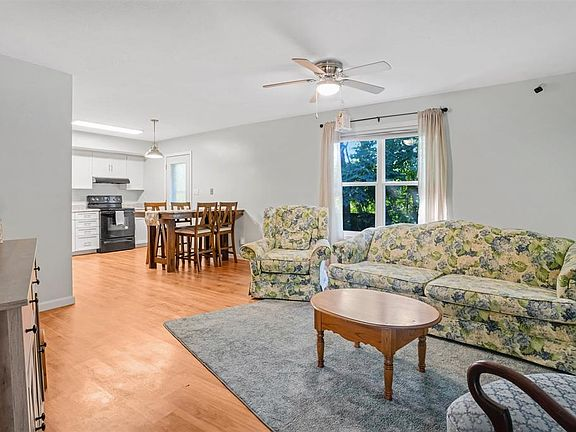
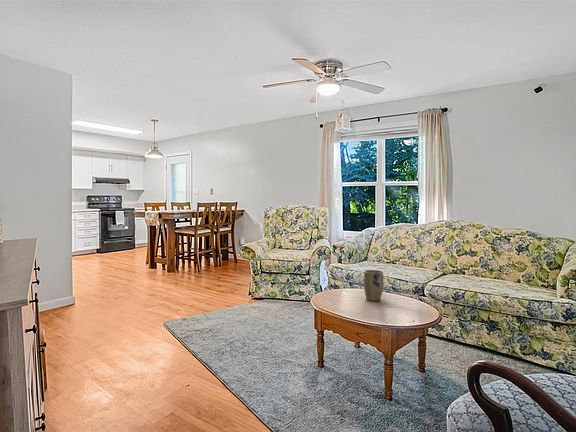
+ plant pot [363,269,384,302]
